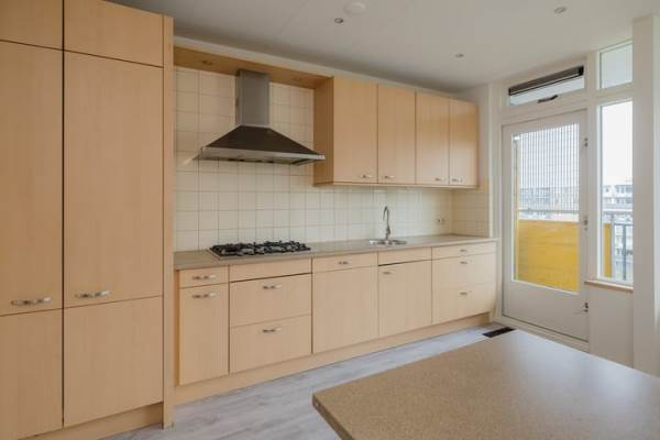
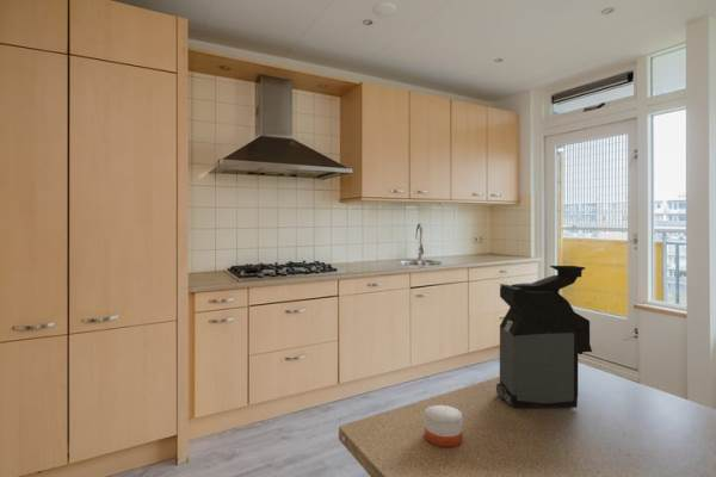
+ coffee maker [495,265,593,409]
+ candle [424,402,463,448]
